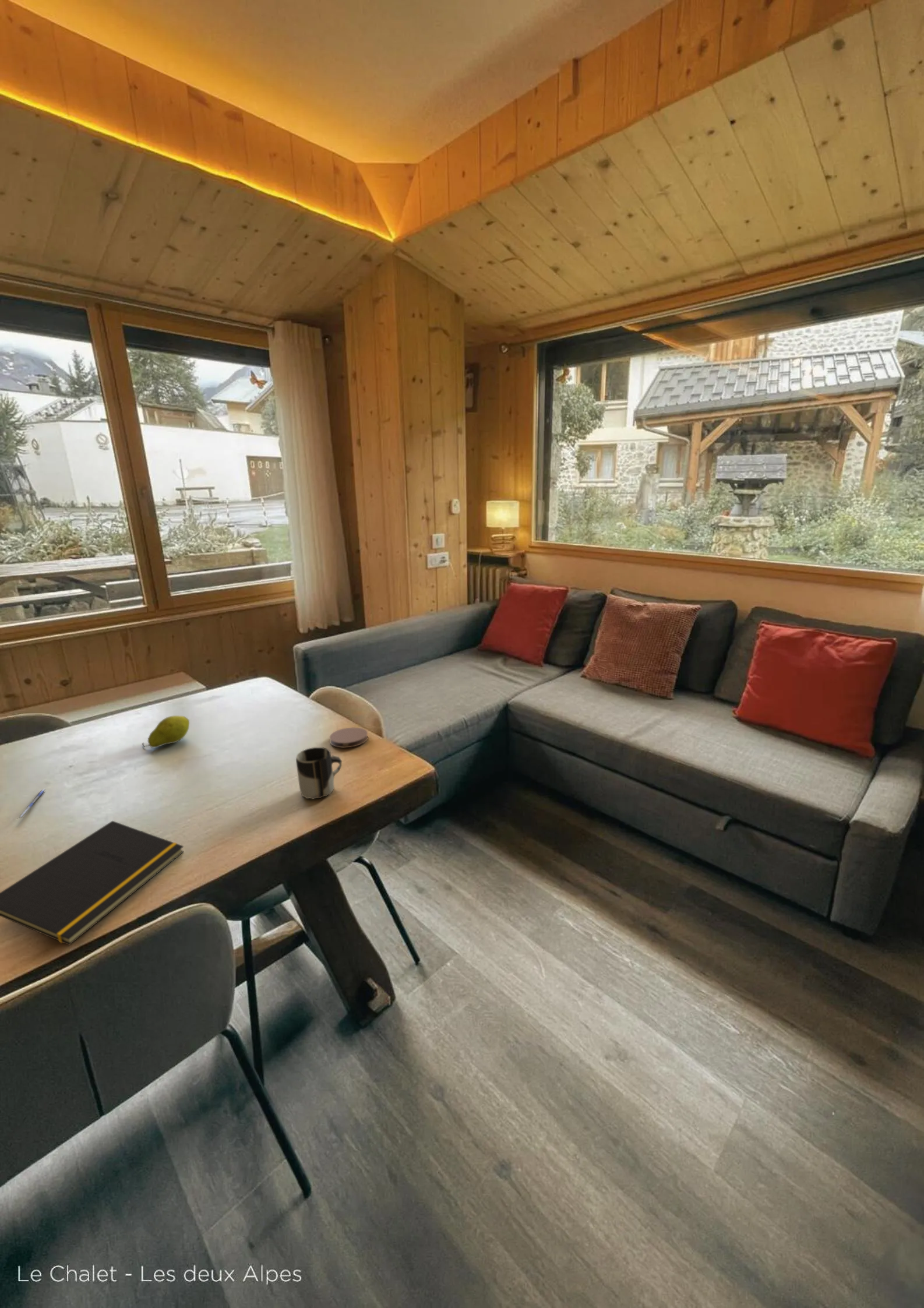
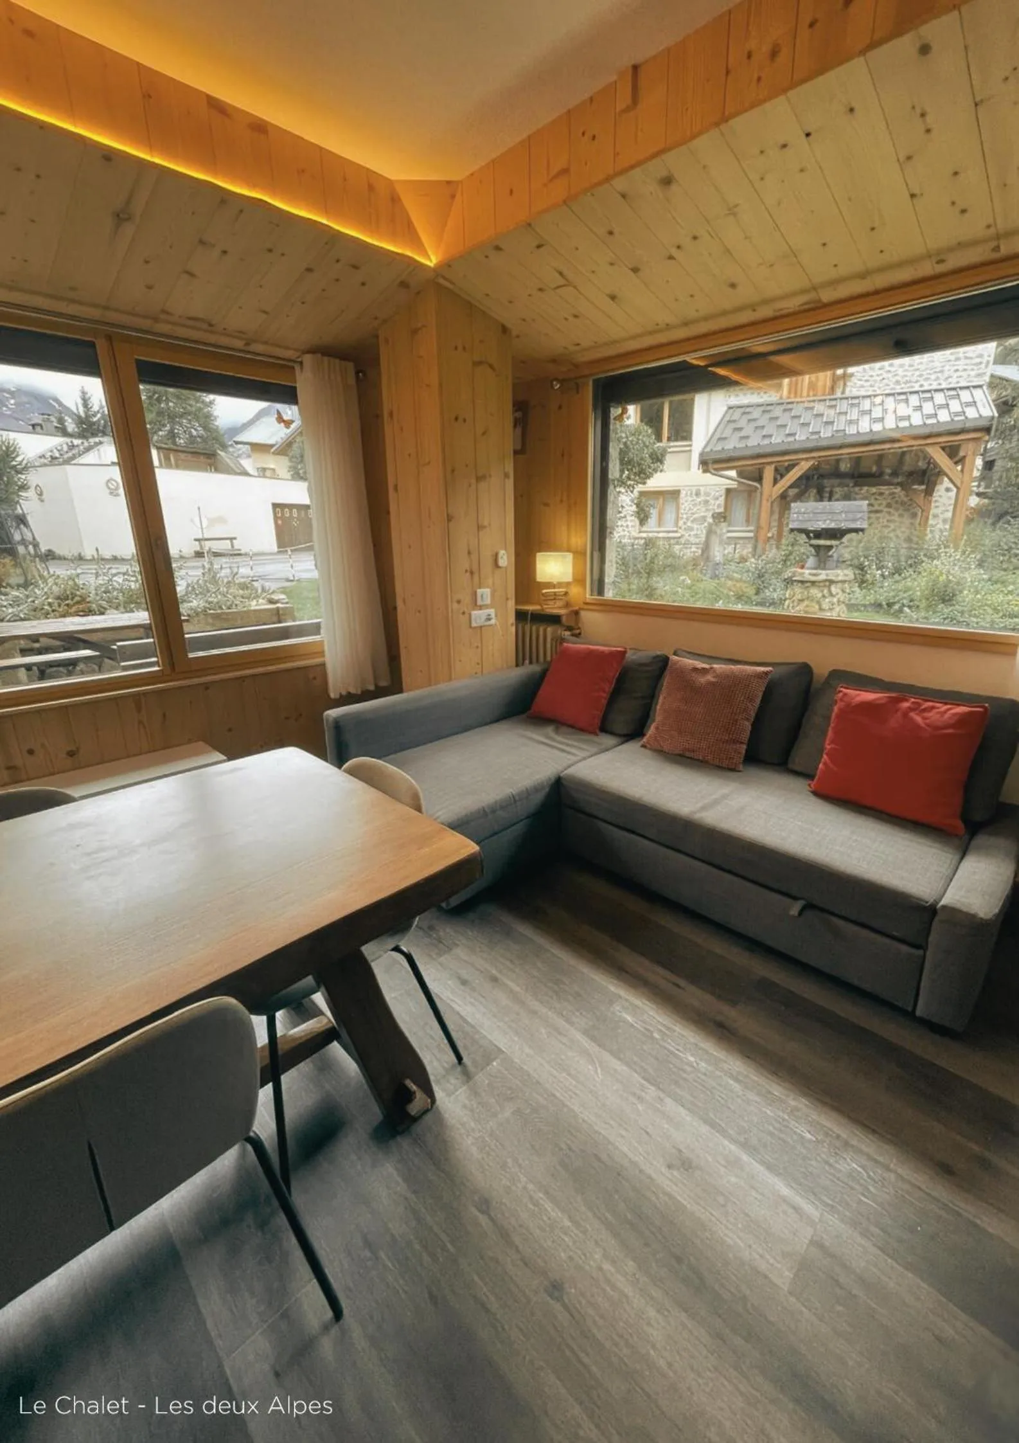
- pen [17,788,46,819]
- fruit [142,715,190,748]
- coaster [329,727,369,749]
- cup [295,747,343,800]
- notepad [0,820,184,946]
